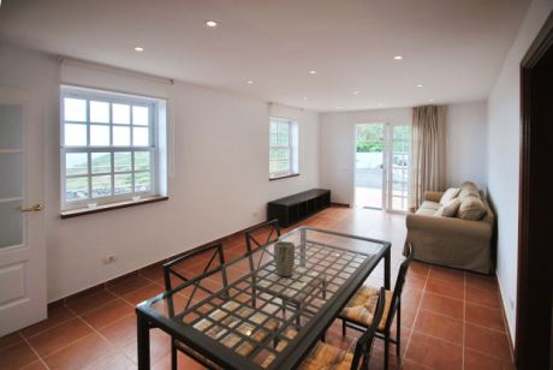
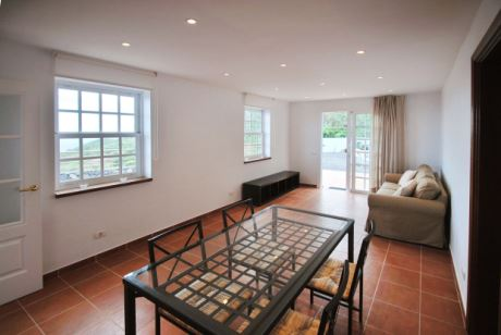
- plant pot [273,240,296,278]
